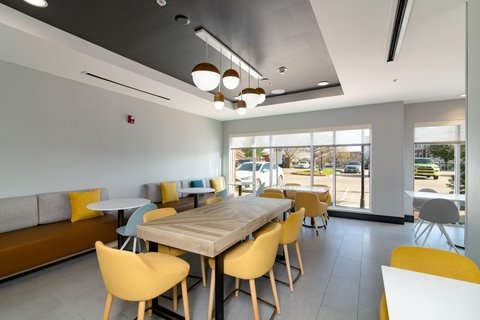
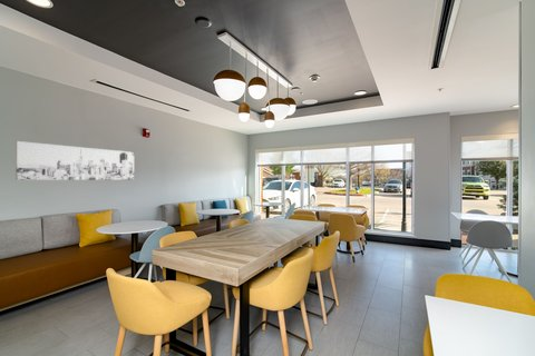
+ wall art [14,140,135,181]
